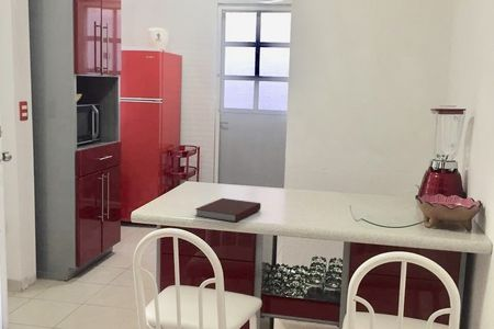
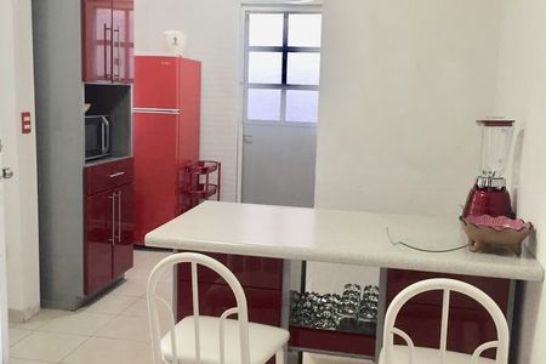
- notebook [194,197,262,224]
